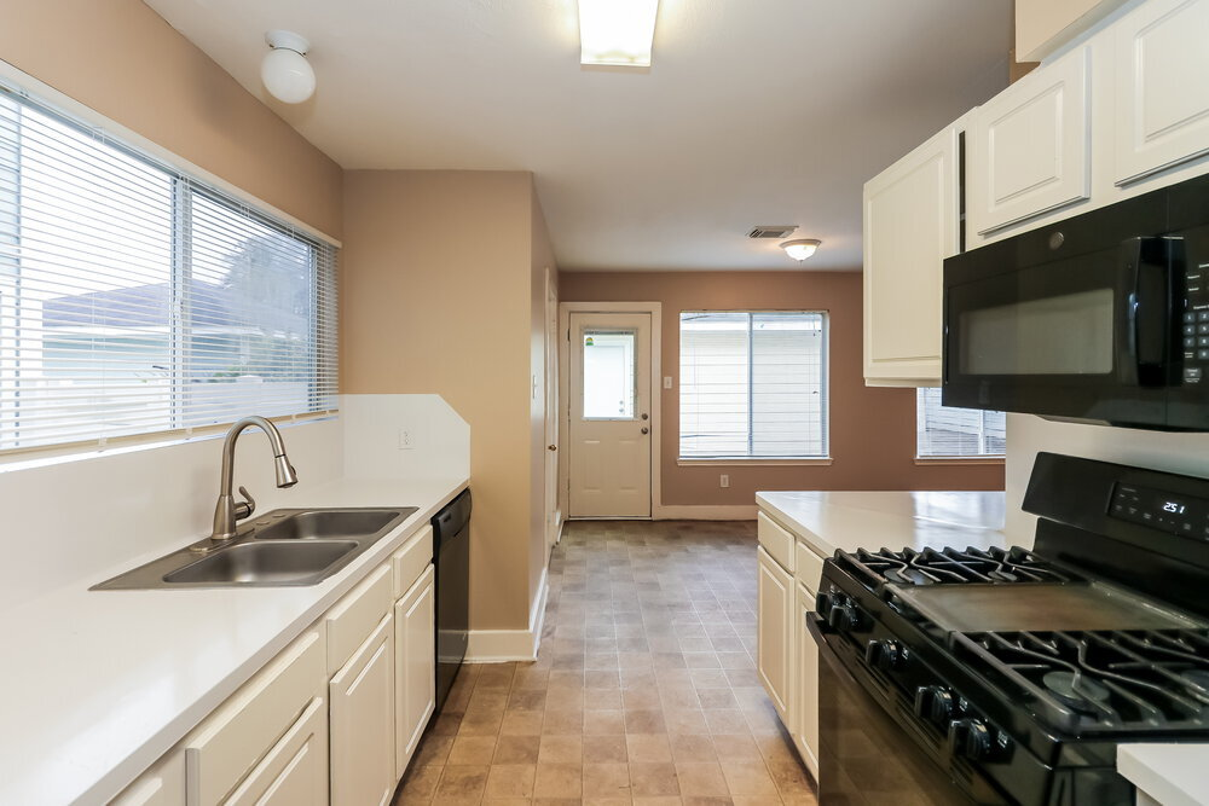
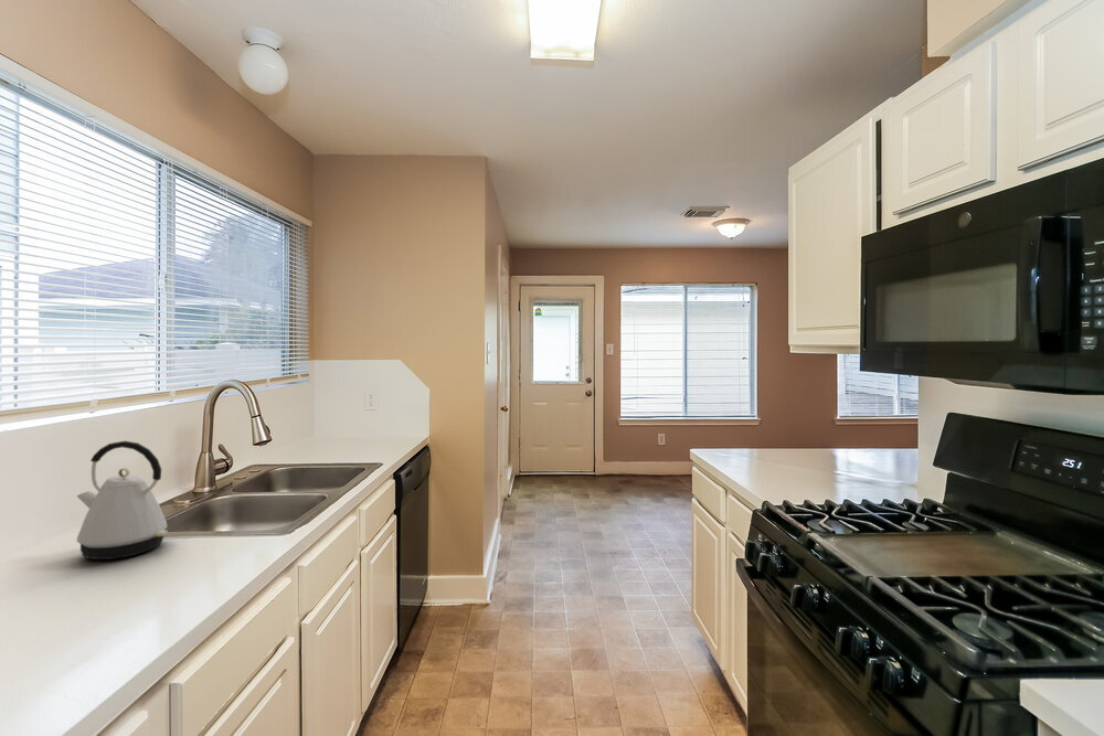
+ kettle [75,440,169,561]
